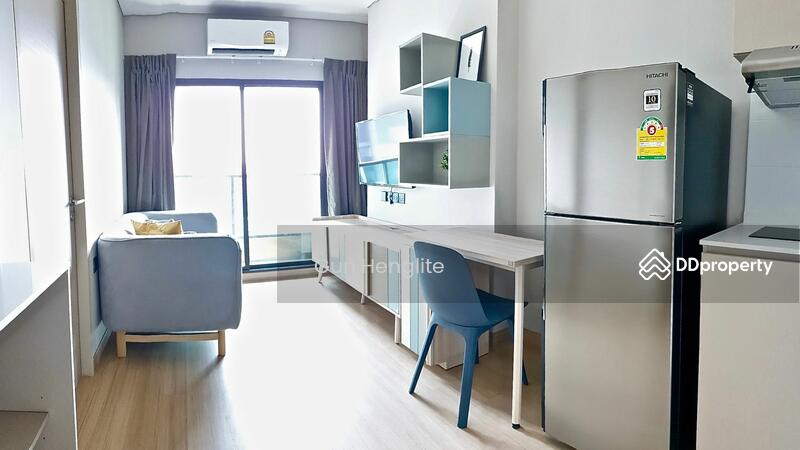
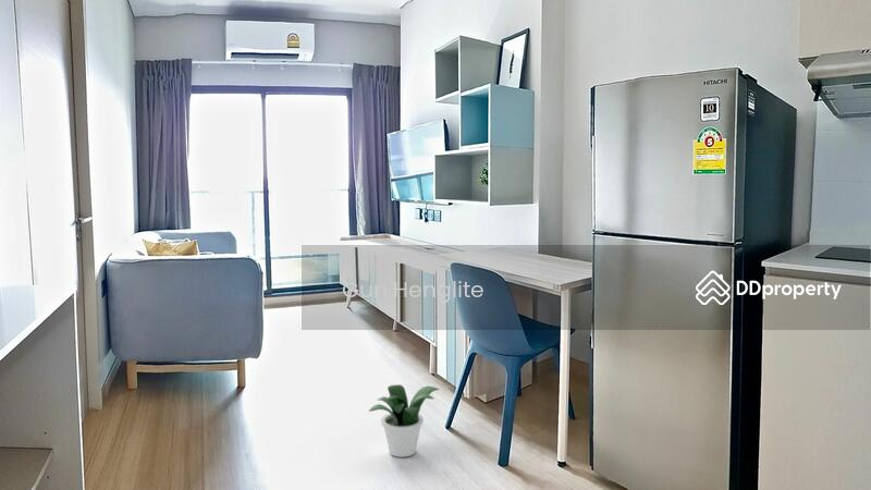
+ potted plant [368,383,440,458]
